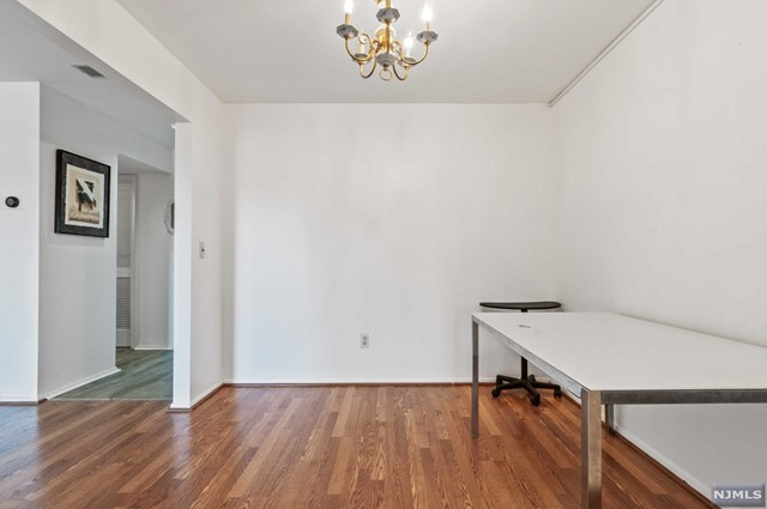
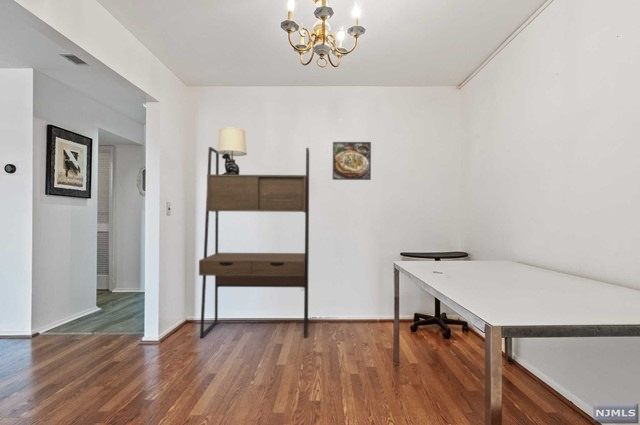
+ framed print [332,141,372,181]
+ table lamp [217,127,248,175]
+ desk [198,146,310,339]
